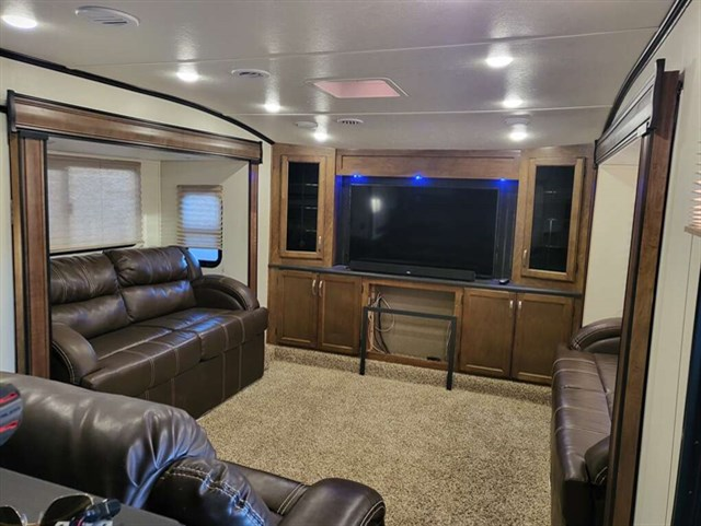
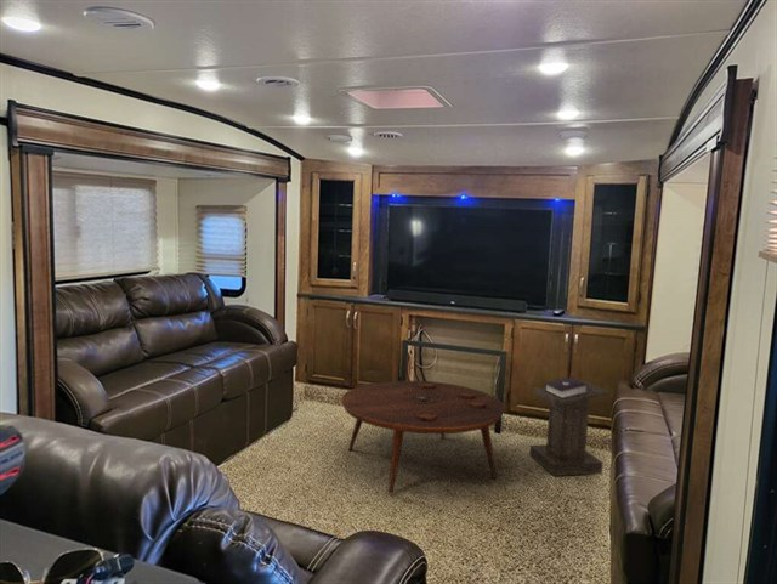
+ lectern [529,376,612,477]
+ coffee table [340,380,506,494]
